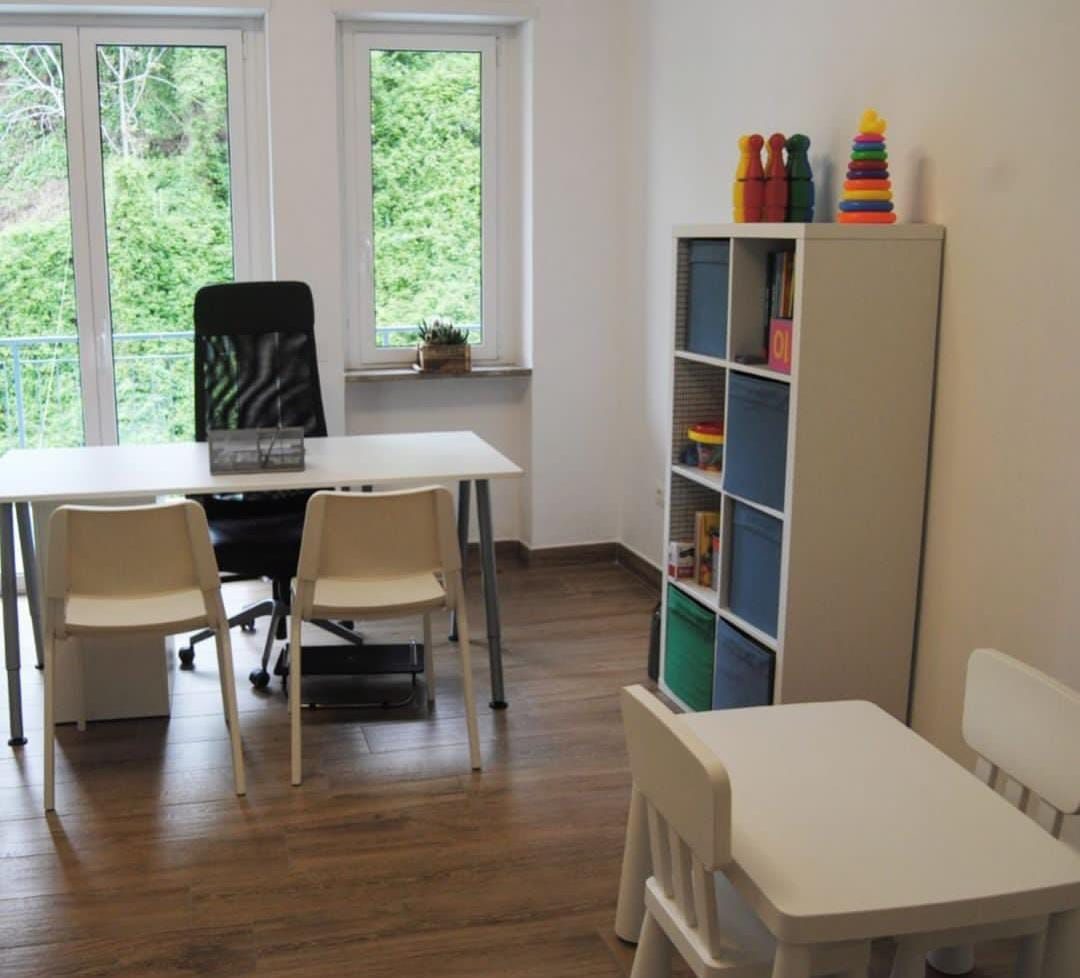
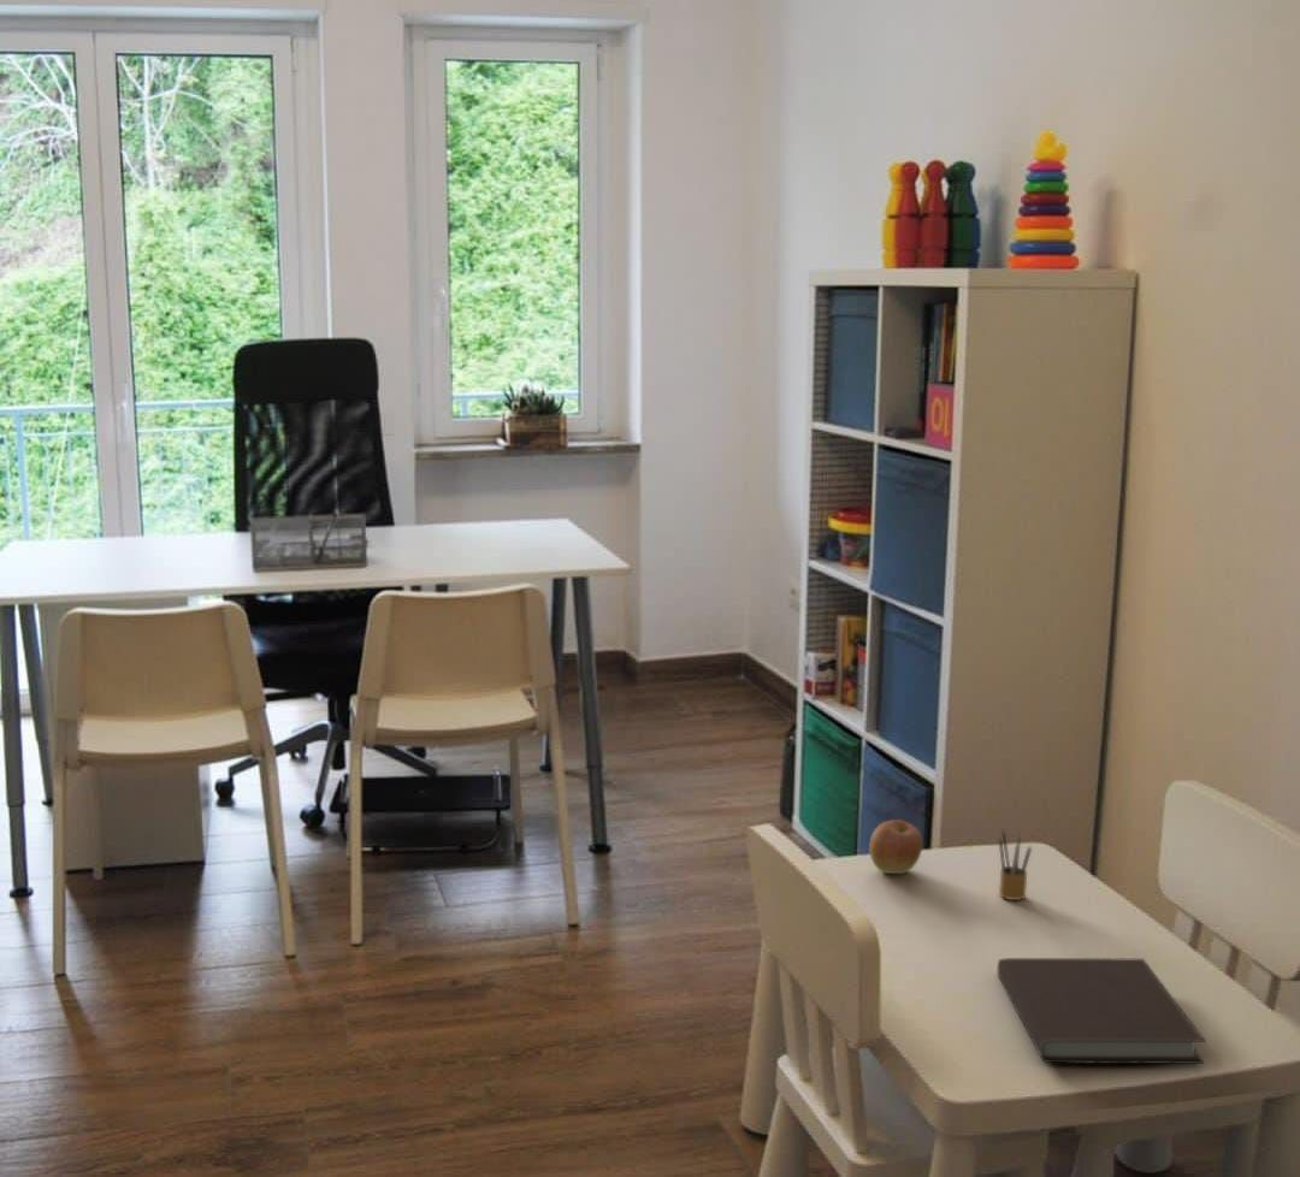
+ pencil box [998,828,1033,901]
+ notebook [997,957,1207,1065]
+ apple [868,818,923,875]
